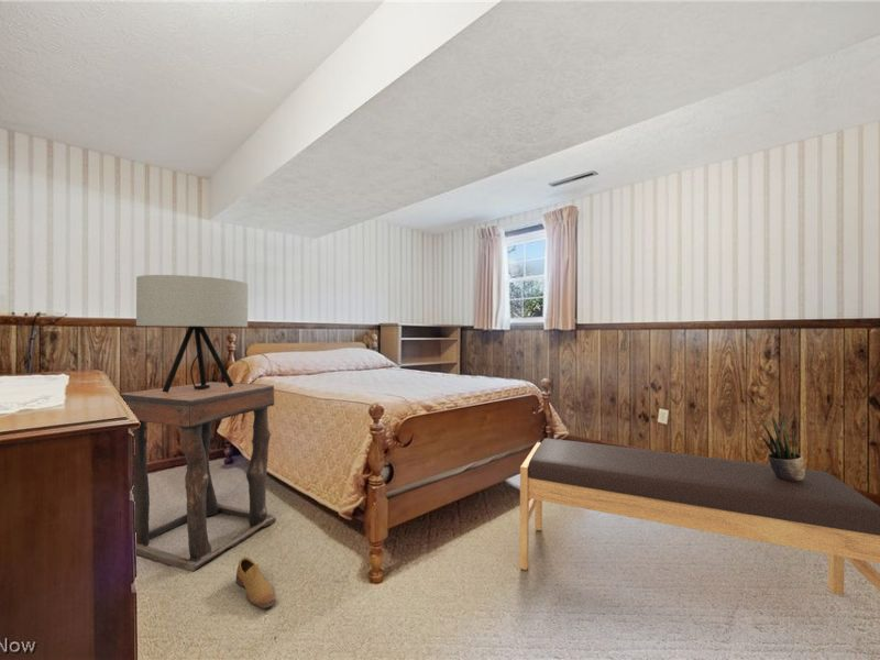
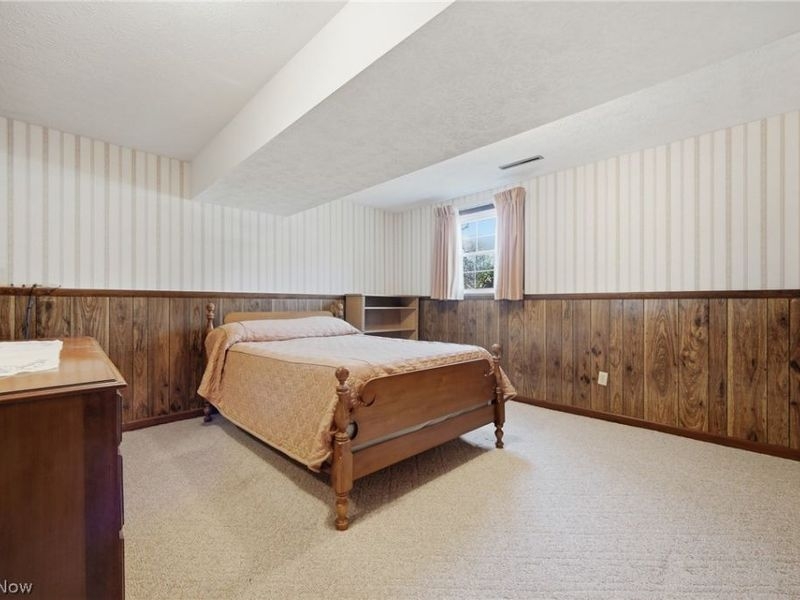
- bench [518,437,880,596]
- shoe [235,557,277,609]
- potted plant [759,414,806,481]
- side table [118,381,276,573]
- table lamp [135,274,249,393]
